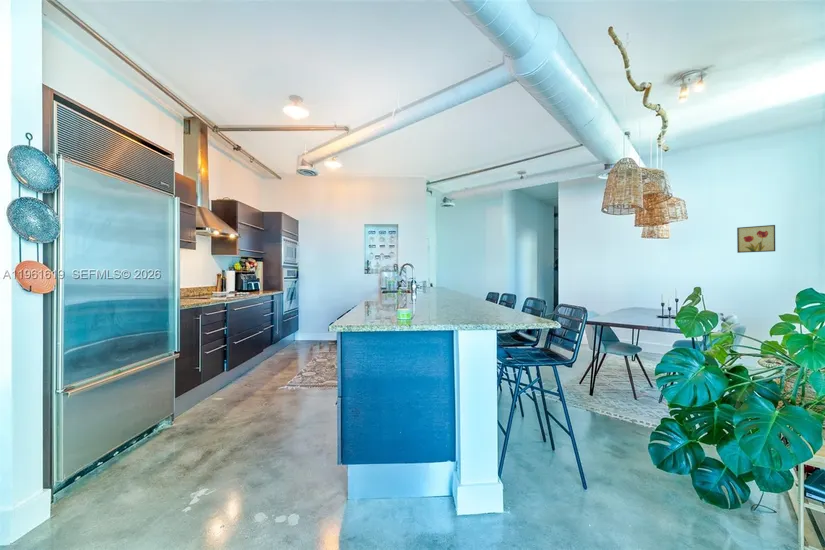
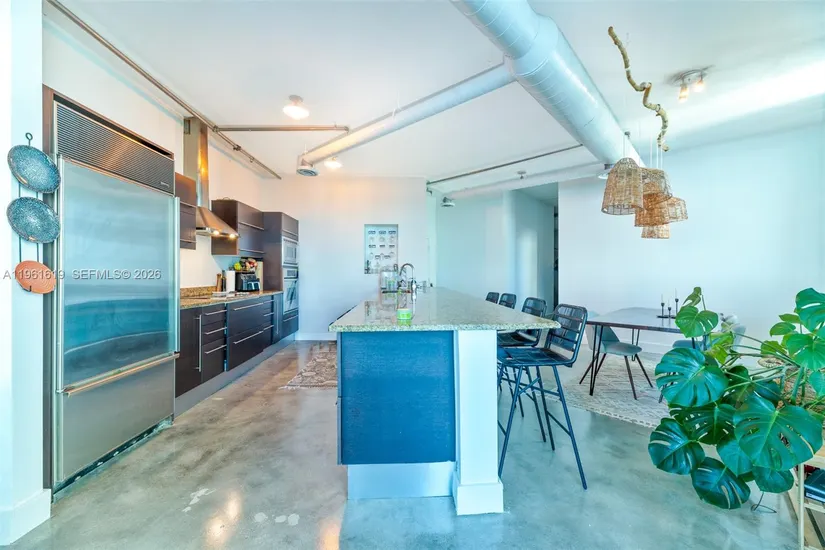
- wall art [736,224,776,254]
